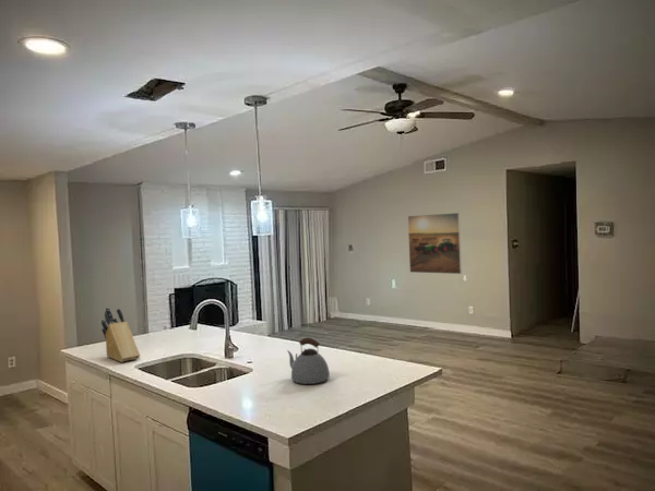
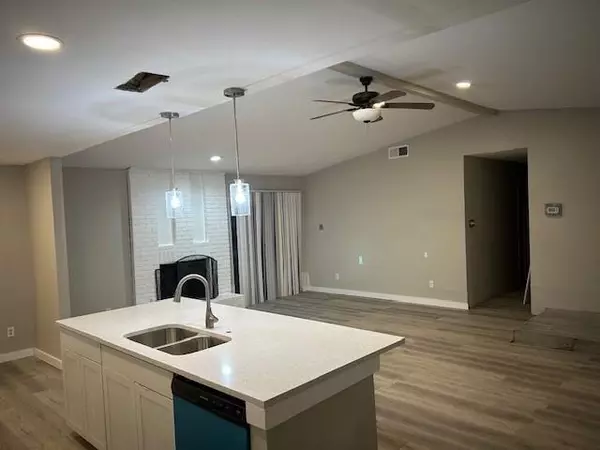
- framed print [407,212,463,275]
- knife block [100,307,141,363]
- kettle [286,337,331,385]
